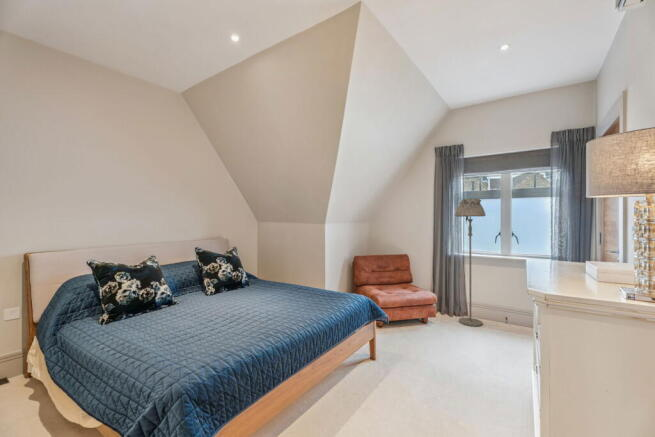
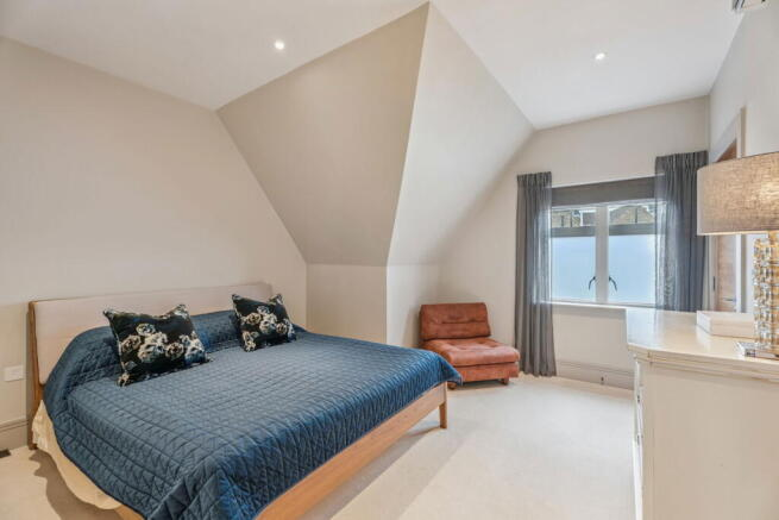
- floor lamp [454,198,487,327]
